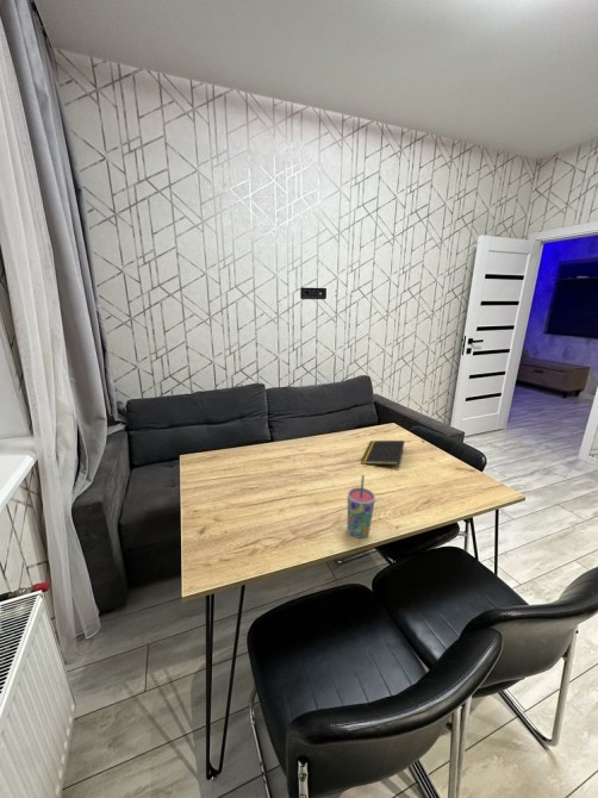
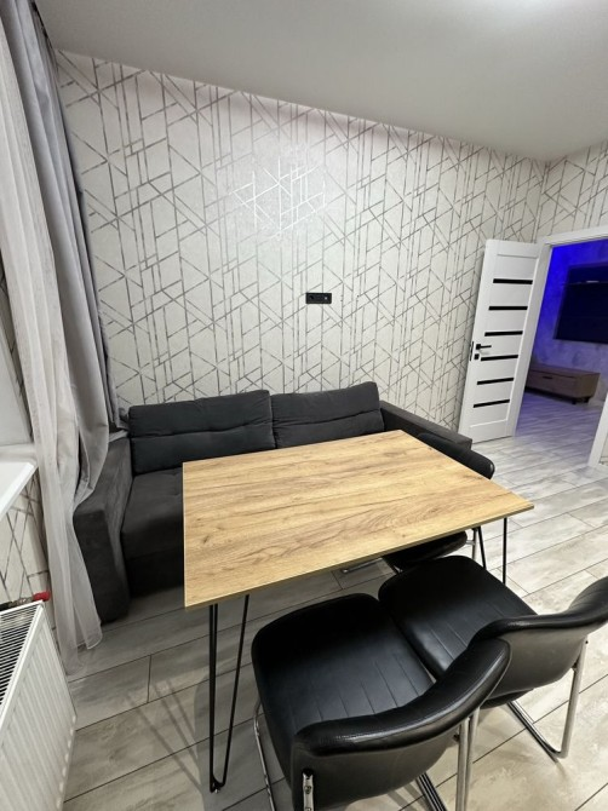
- notepad [360,439,406,466]
- cup [347,474,376,540]
